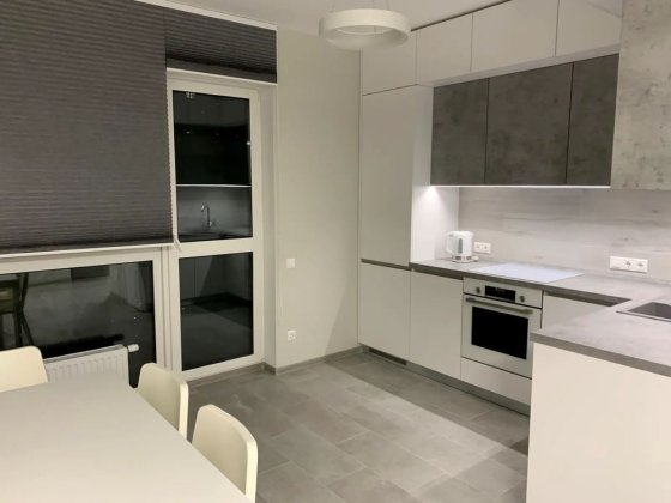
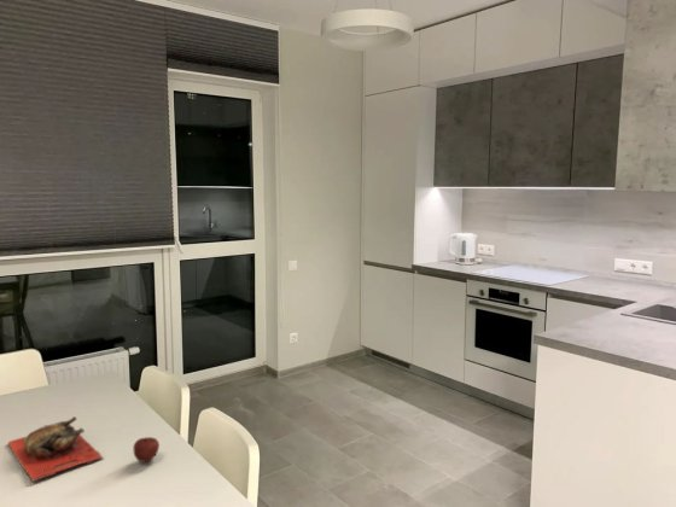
+ cutting board [7,415,104,483]
+ fruit [132,436,161,464]
